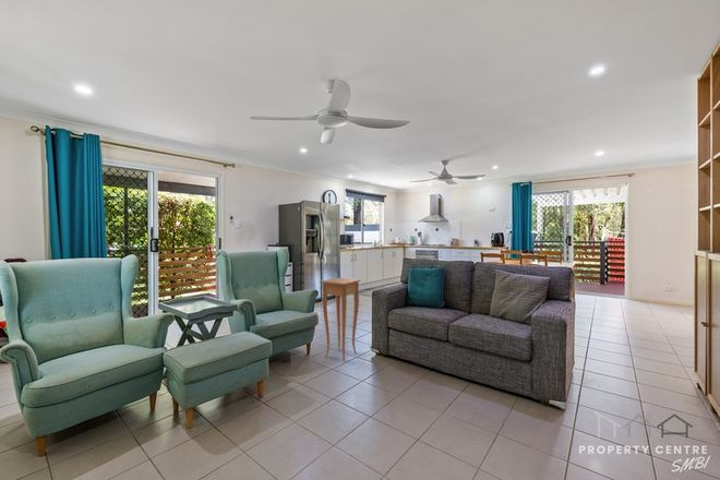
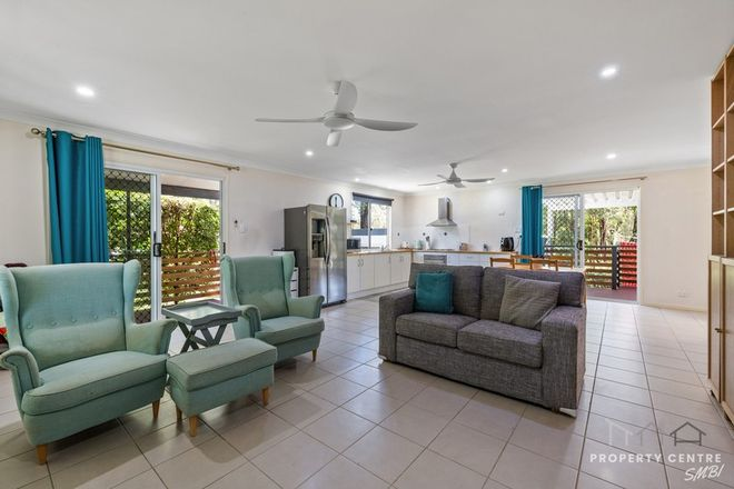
- side table [319,277,361,362]
